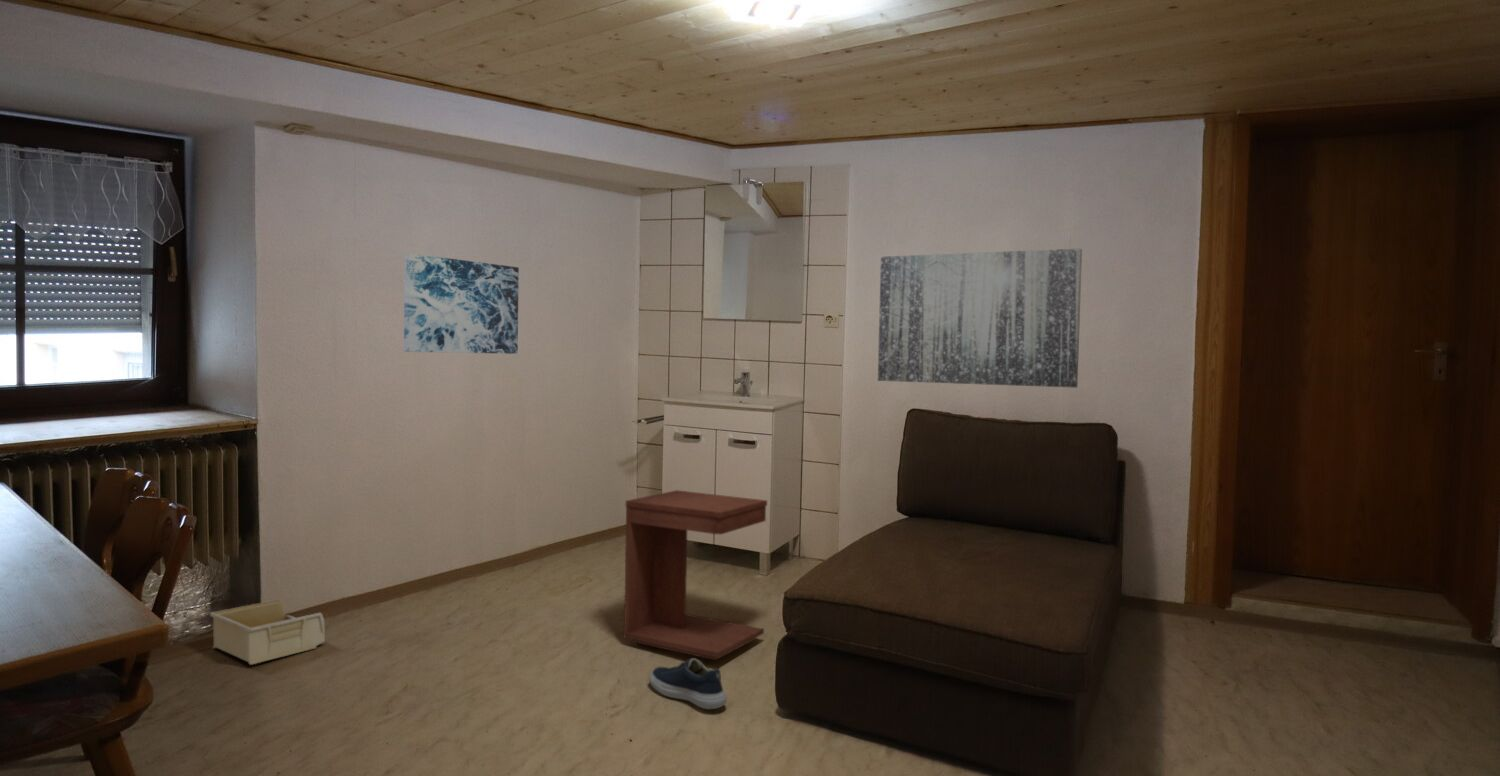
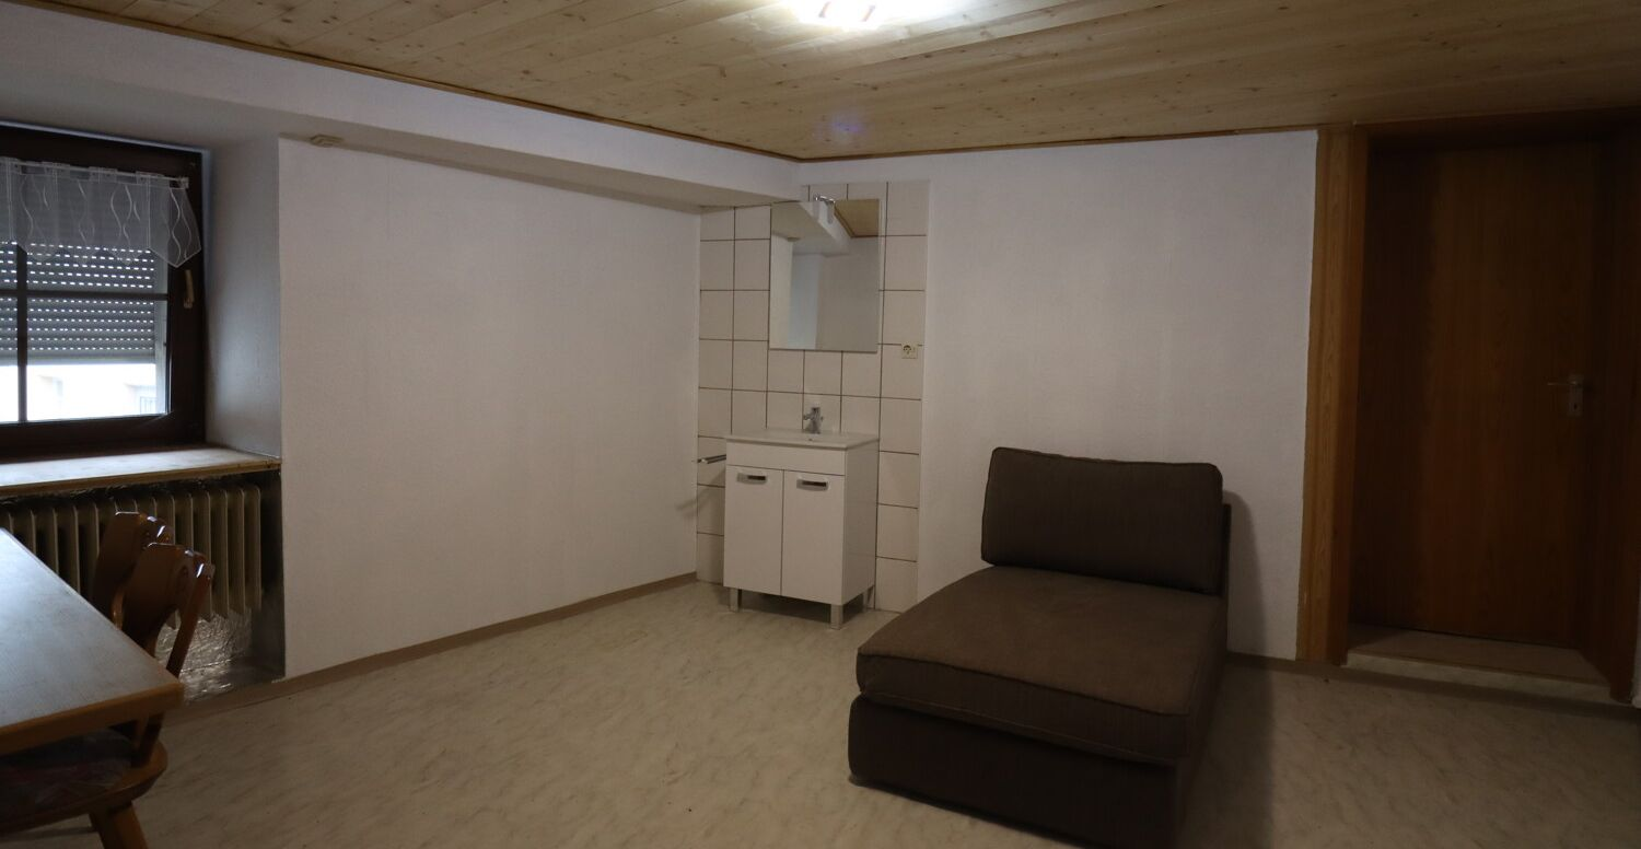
- wall art [877,248,1083,389]
- storage bin [209,598,326,666]
- shoe [648,657,728,710]
- side table [622,489,768,661]
- wall art [403,253,520,355]
